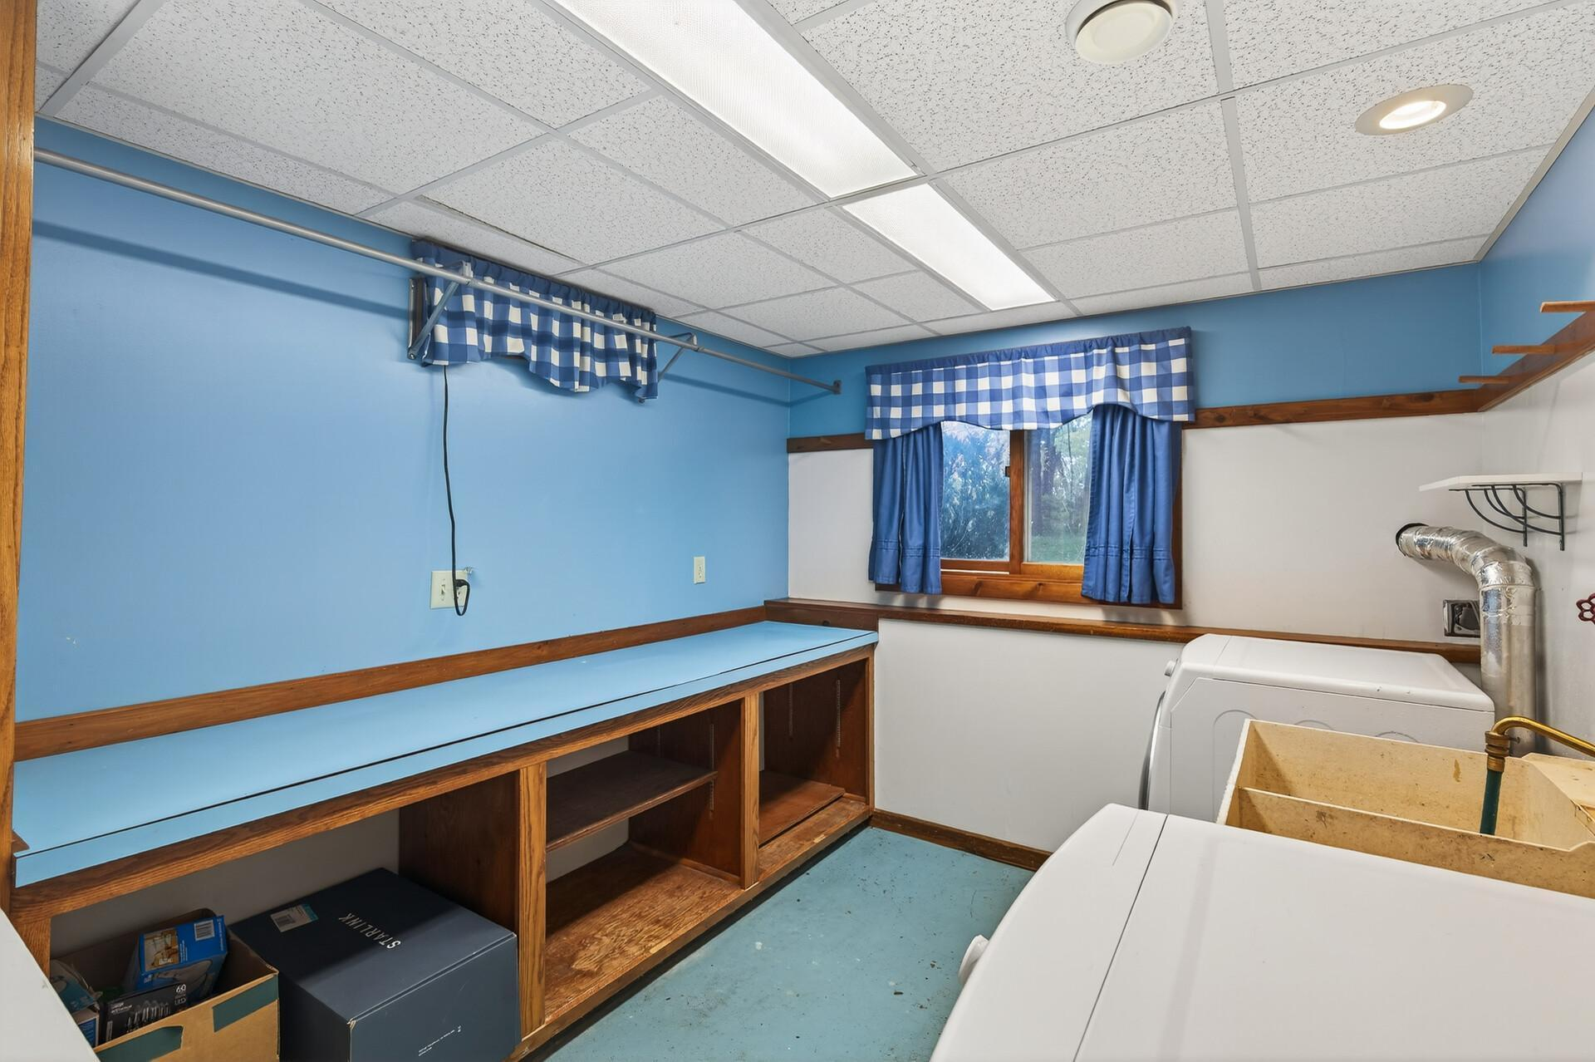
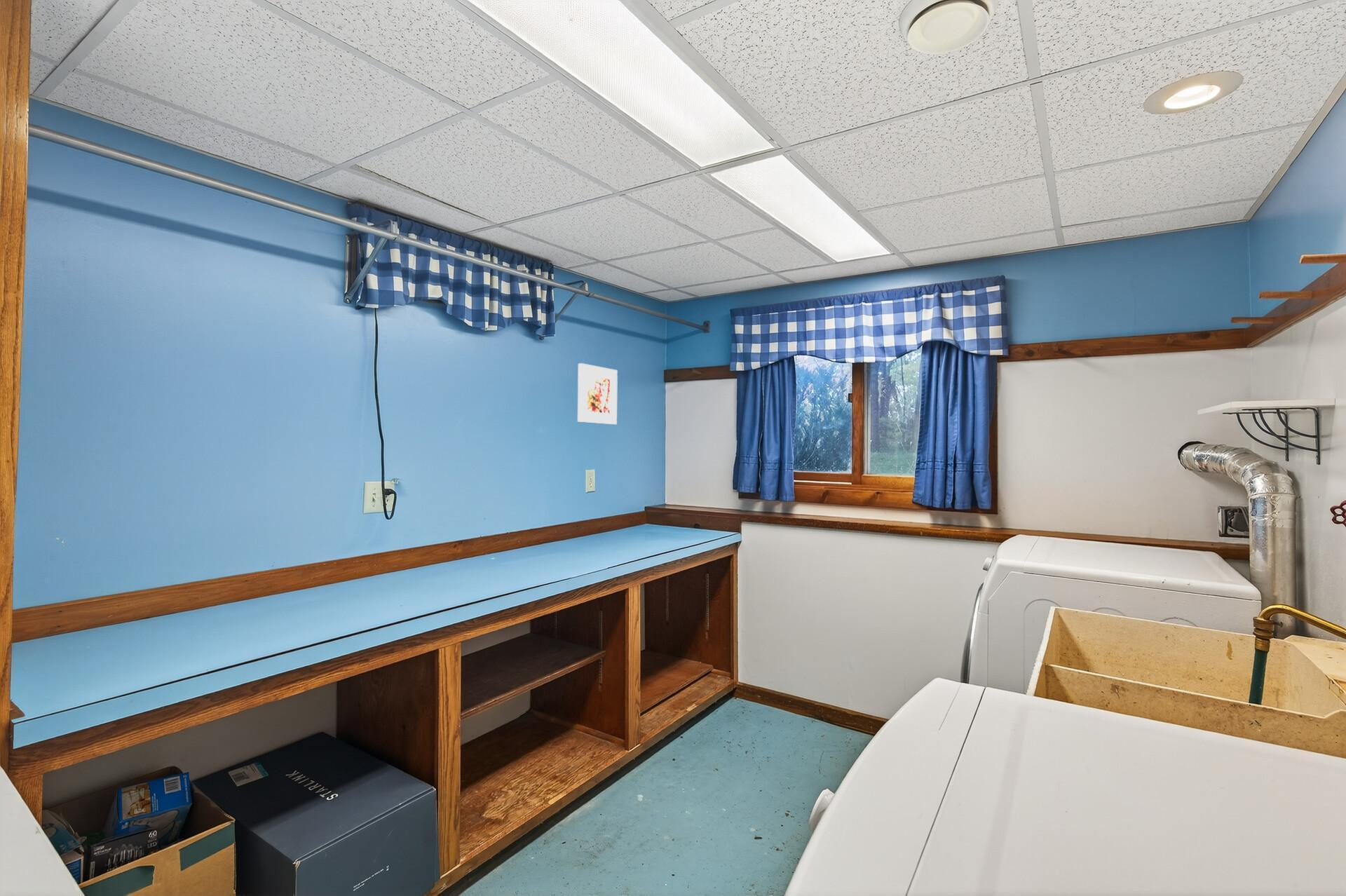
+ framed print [577,362,618,425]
